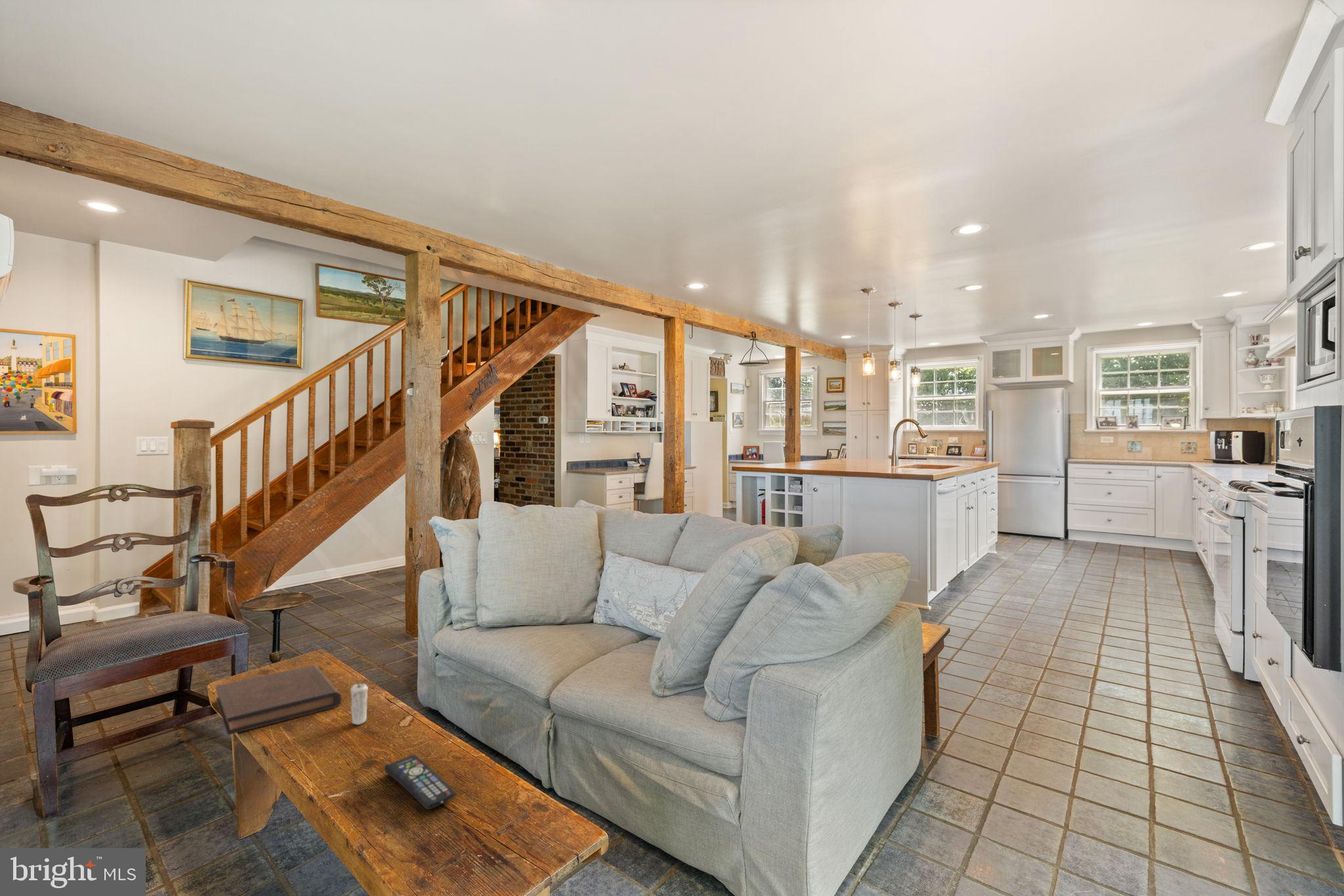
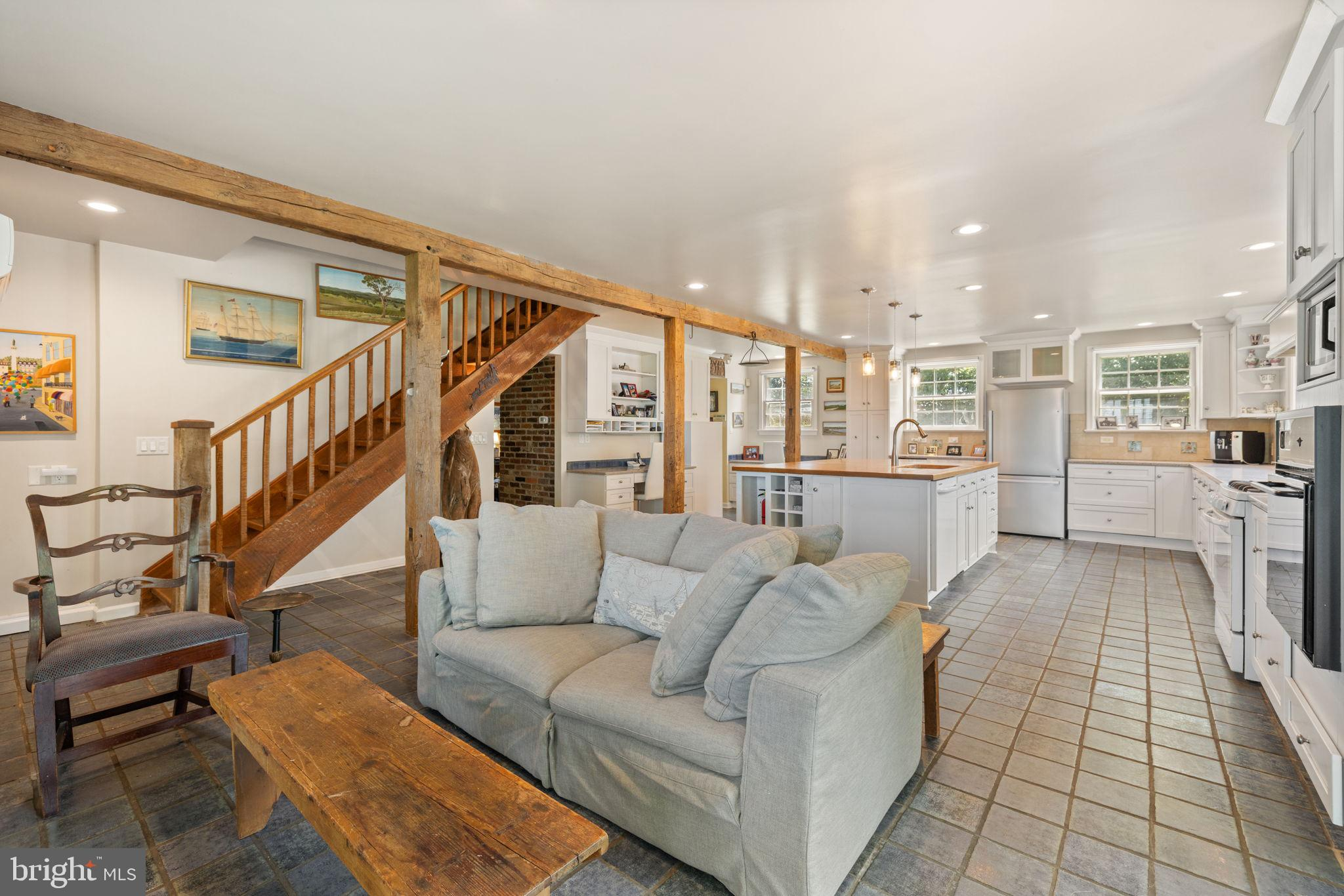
- book [215,664,342,736]
- candle [350,679,369,725]
- remote control [384,754,457,810]
